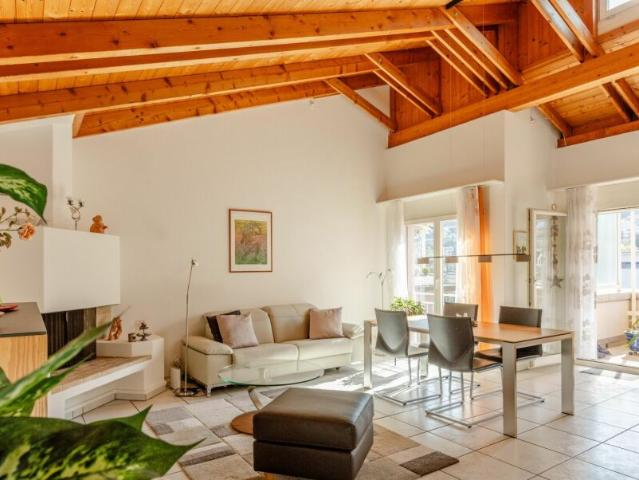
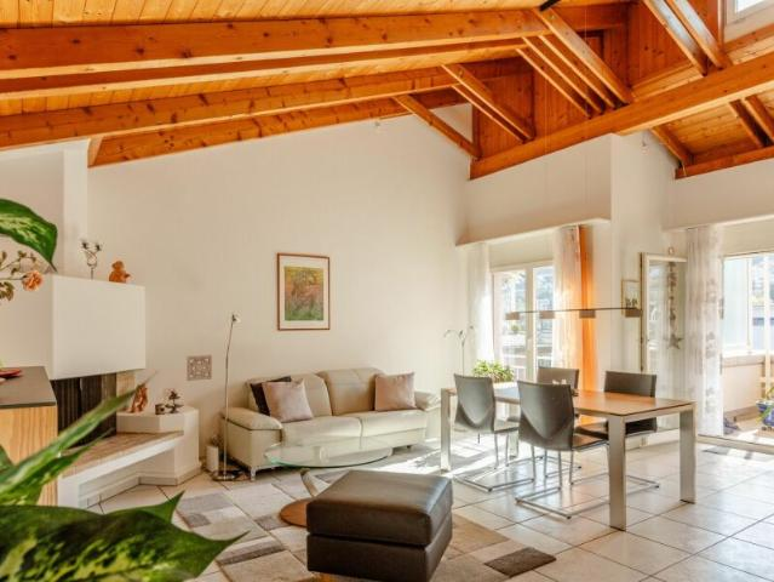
+ wall ornament [185,354,213,382]
